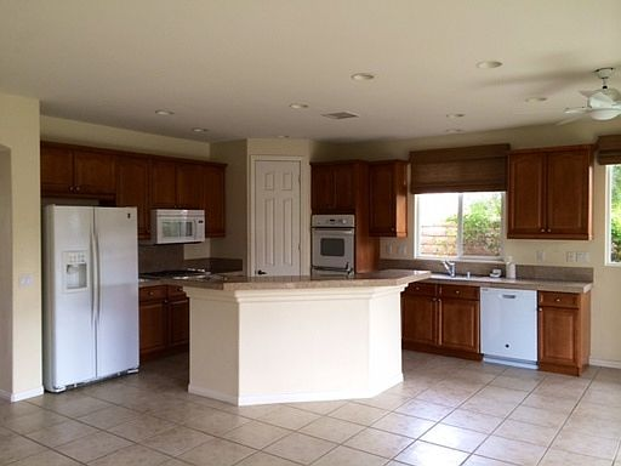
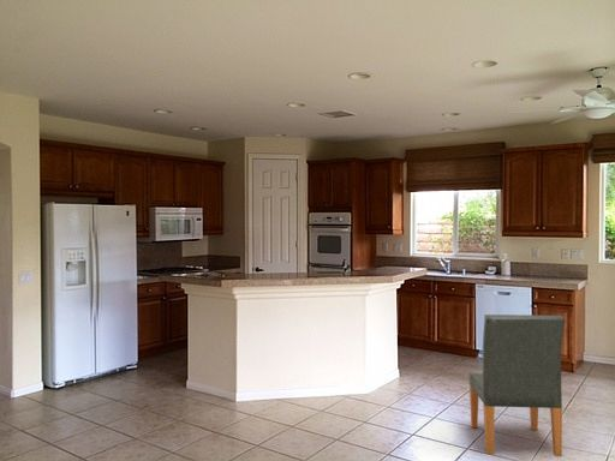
+ dining chair [468,313,566,457]
